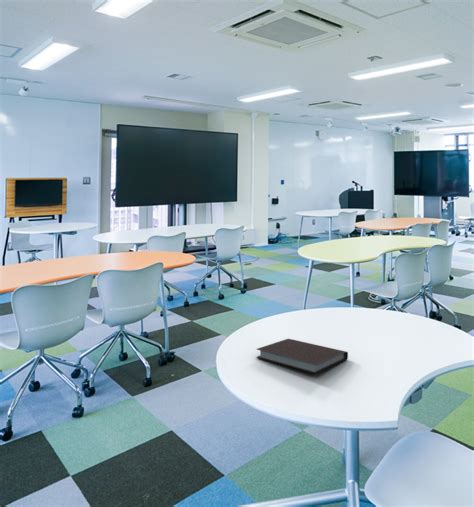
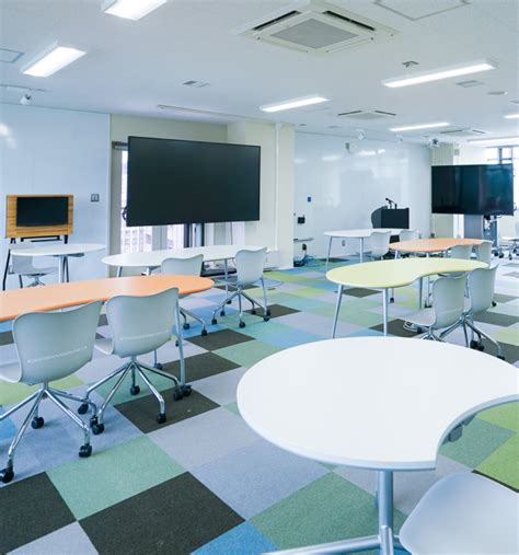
- notebook [255,338,349,375]
